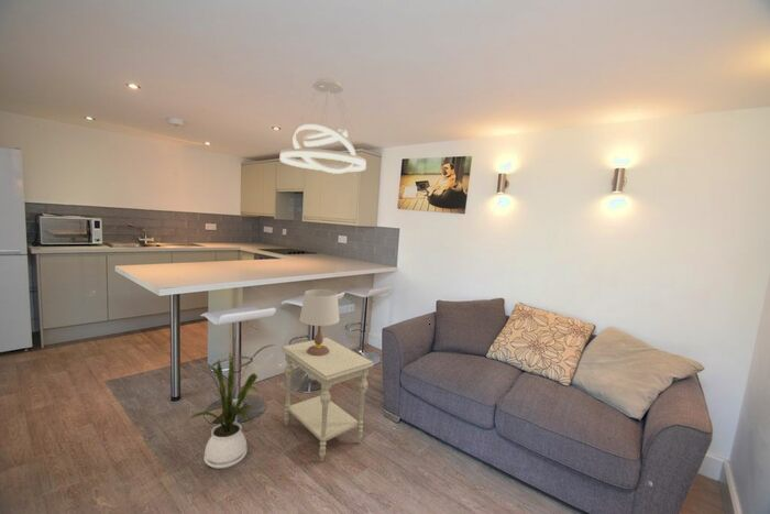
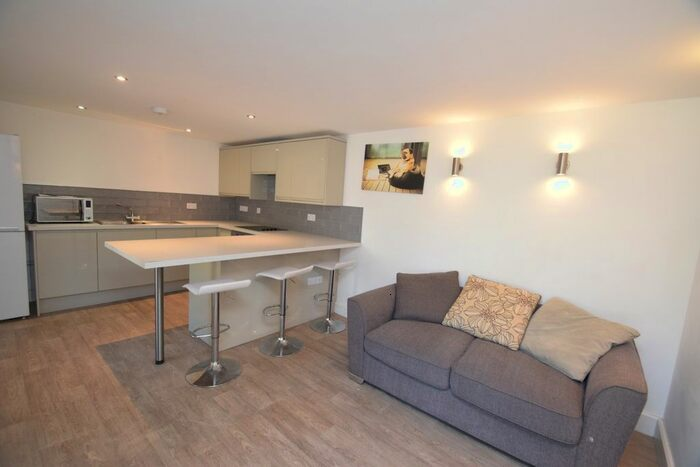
- table lamp [298,288,341,356]
- side table [280,337,375,462]
- house plant [187,343,276,470]
- pendant light [278,77,367,175]
